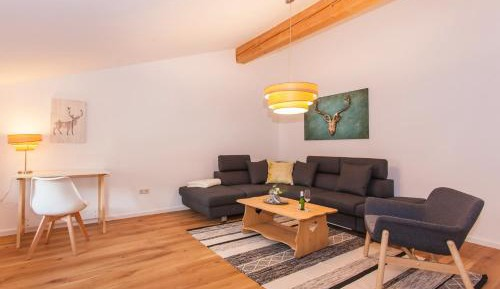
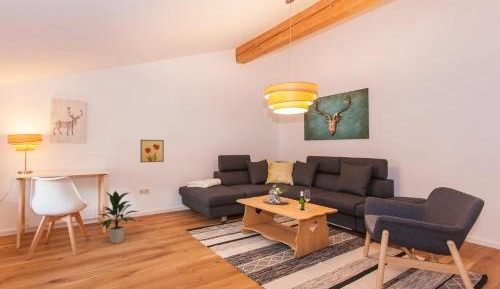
+ indoor plant [97,189,140,244]
+ wall art [139,139,165,163]
